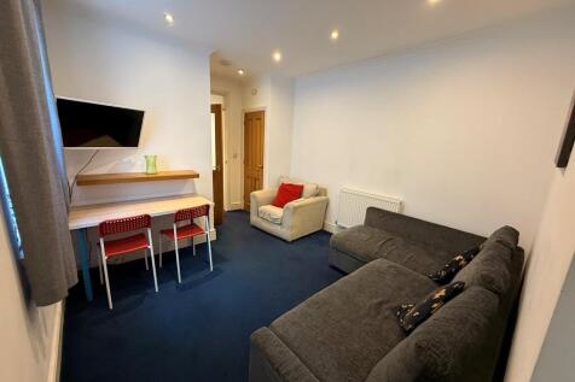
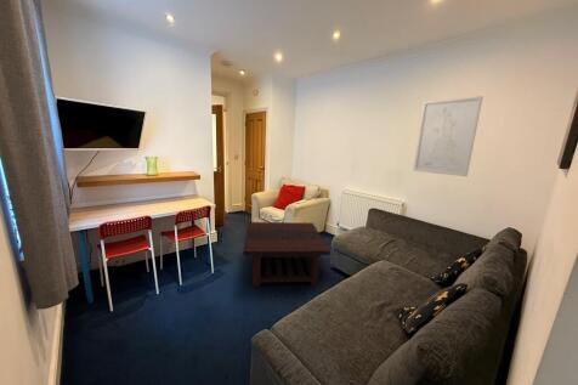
+ wall art [412,95,483,177]
+ coffee table [242,221,332,288]
